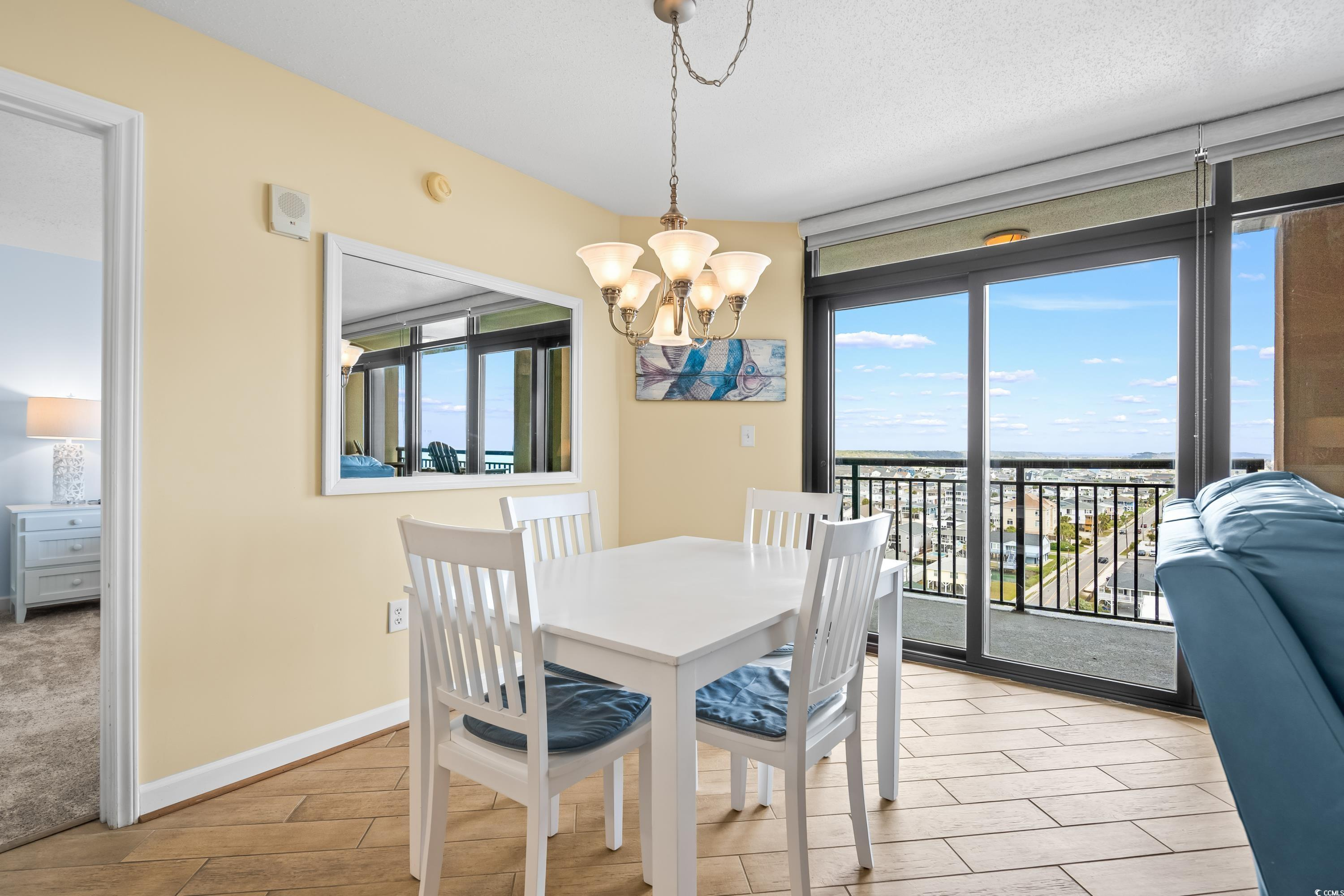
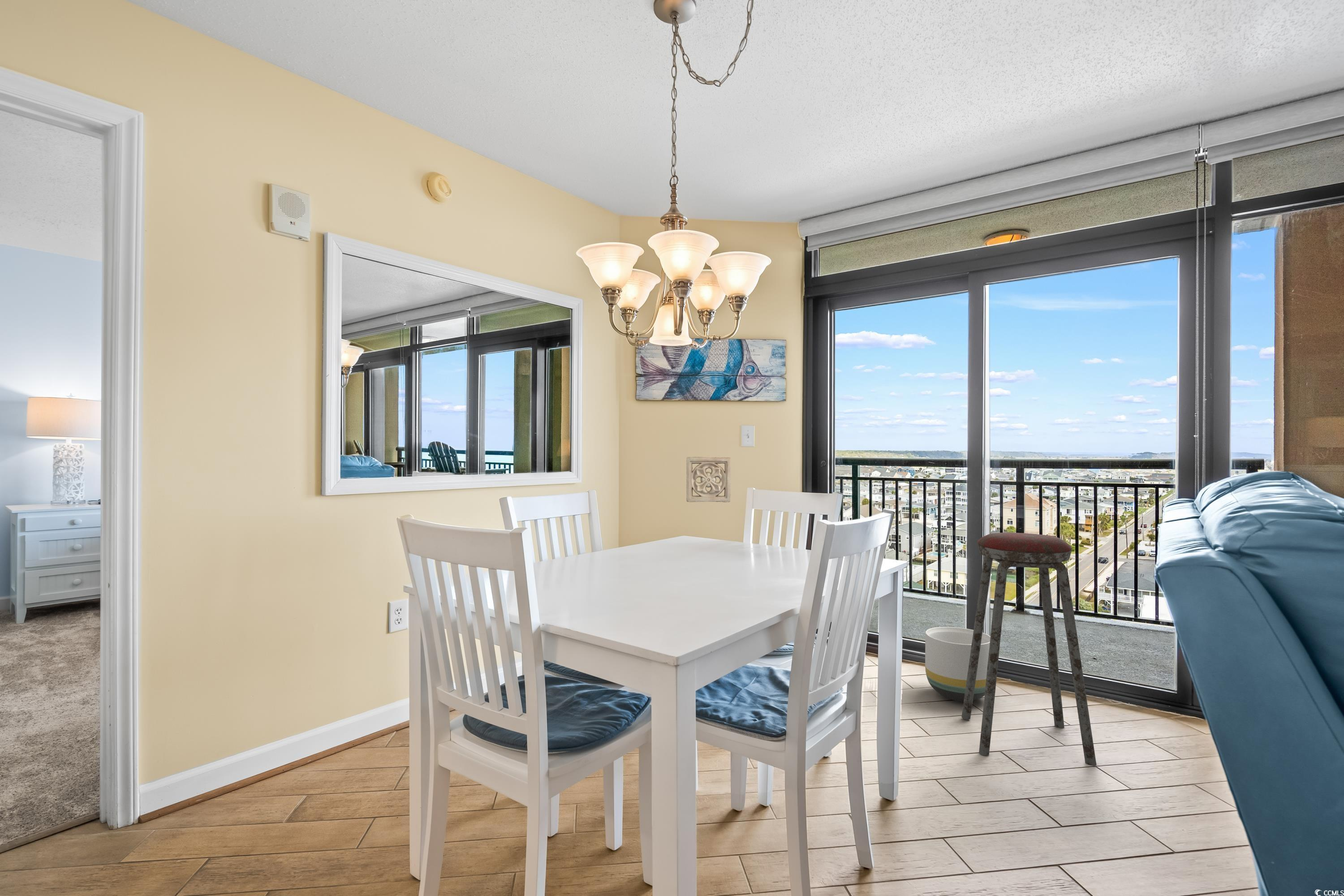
+ music stool [961,532,1097,766]
+ planter [925,626,991,702]
+ wall ornament [686,457,731,503]
